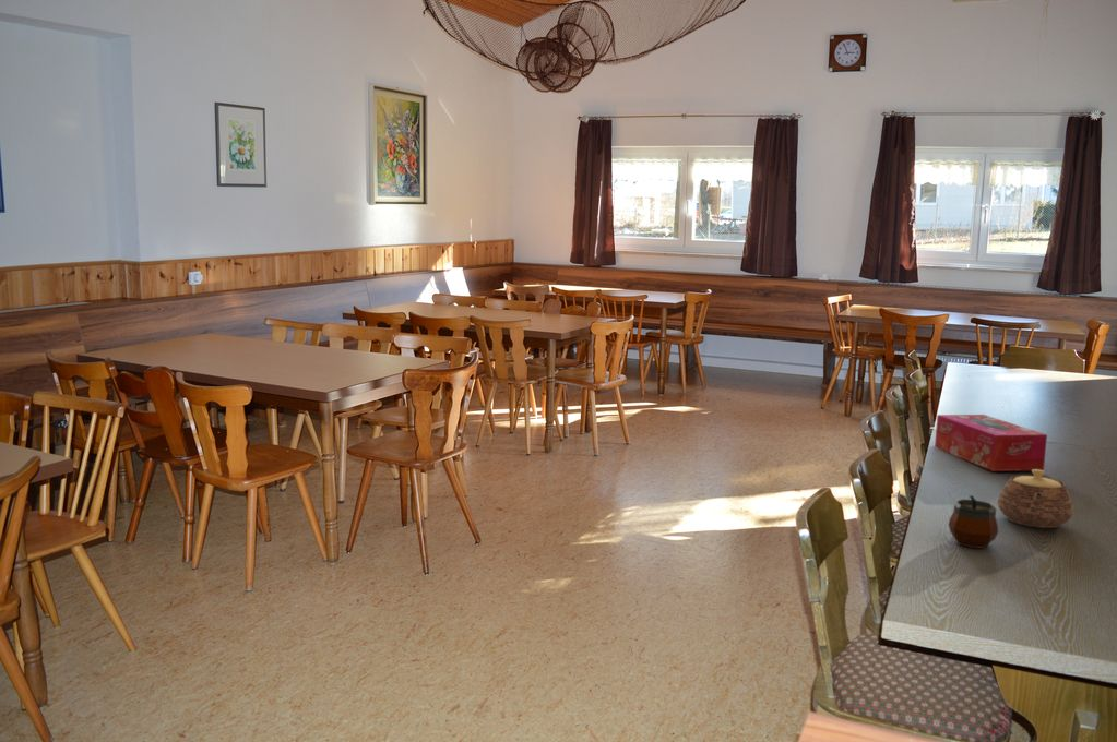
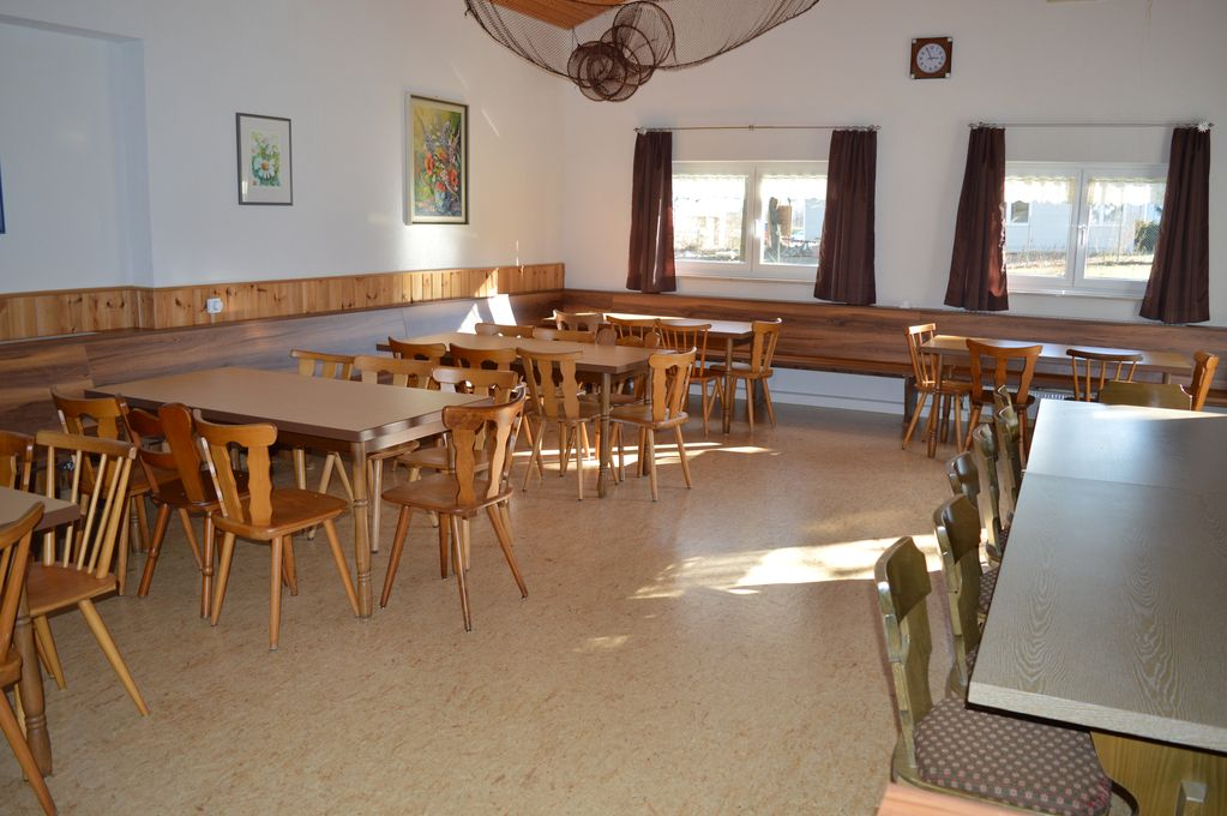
- gourd [948,494,999,550]
- teapot [997,469,1074,529]
- tissue box [934,414,1048,472]
